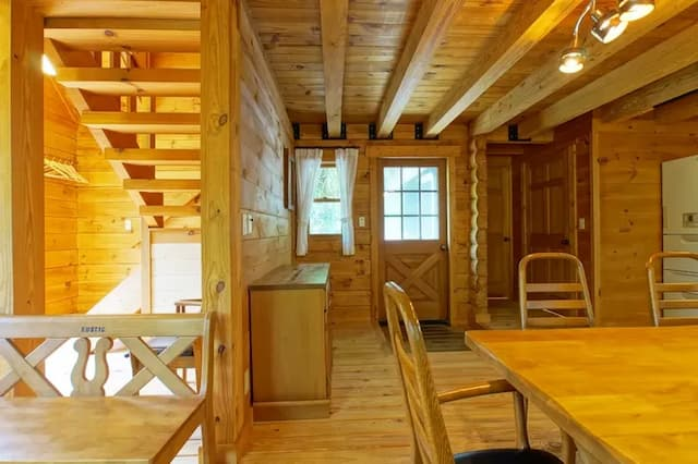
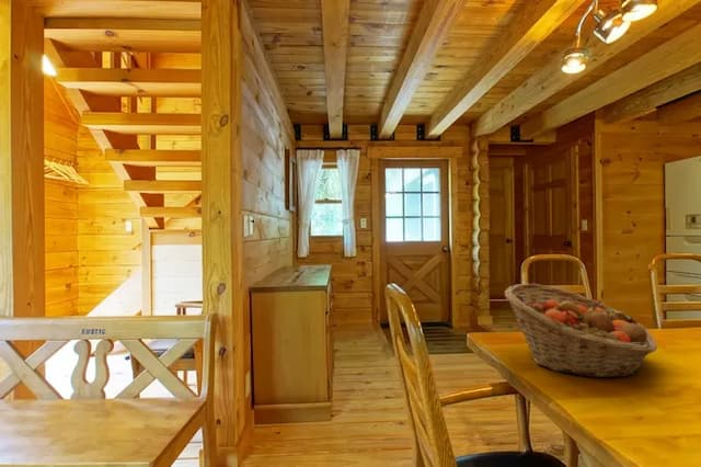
+ fruit basket [504,283,658,379]
